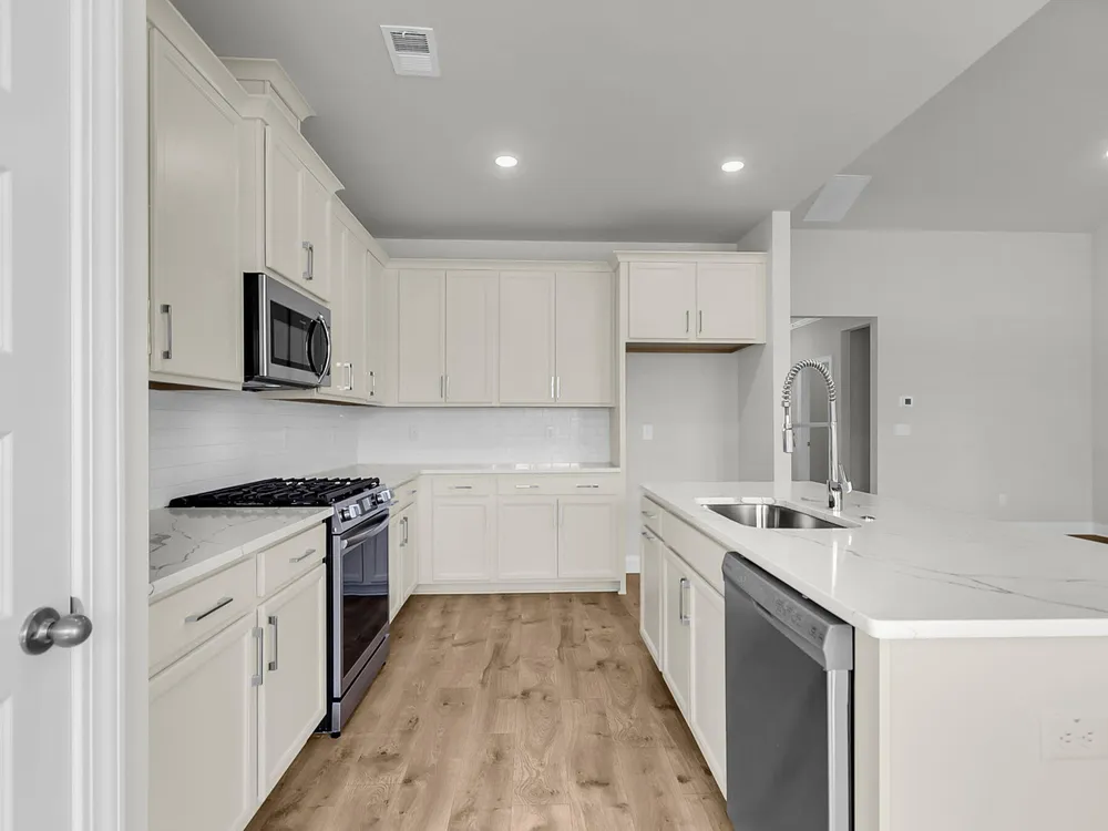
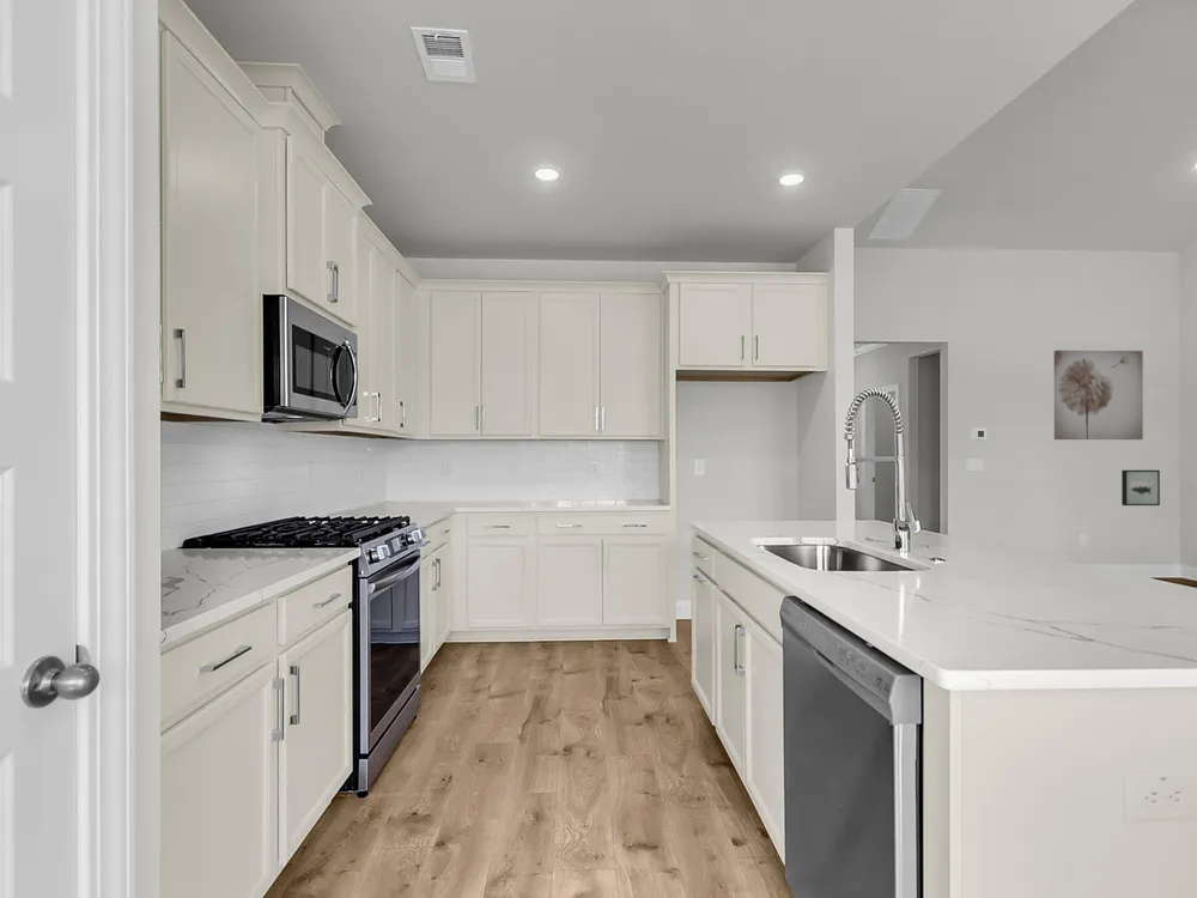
+ wall art [1120,469,1161,506]
+ wall art [1053,350,1144,441]
